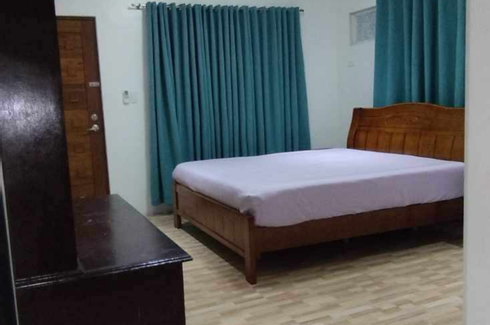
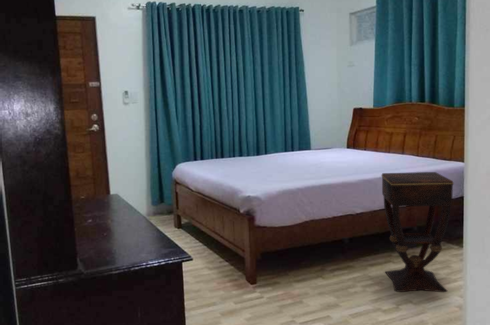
+ side table [380,171,455,293]
